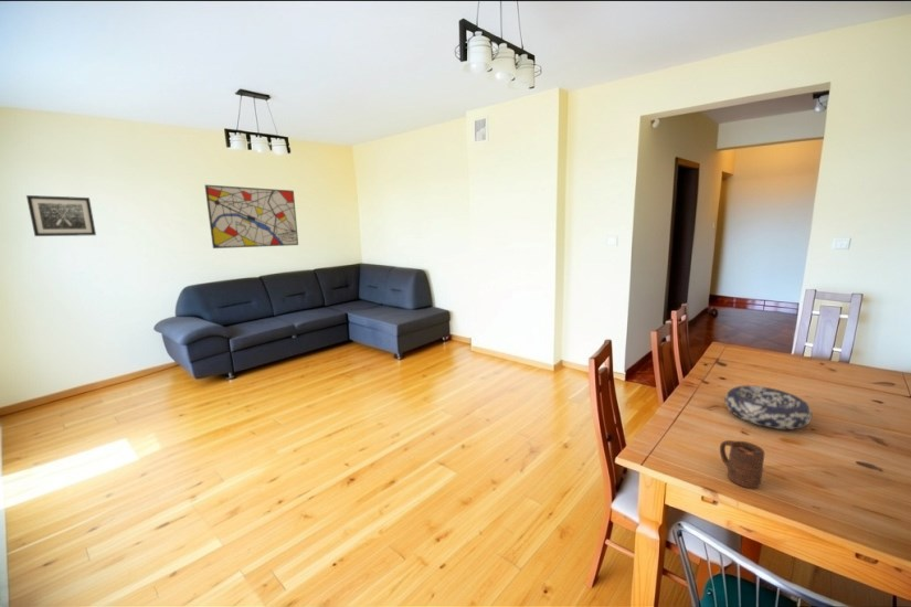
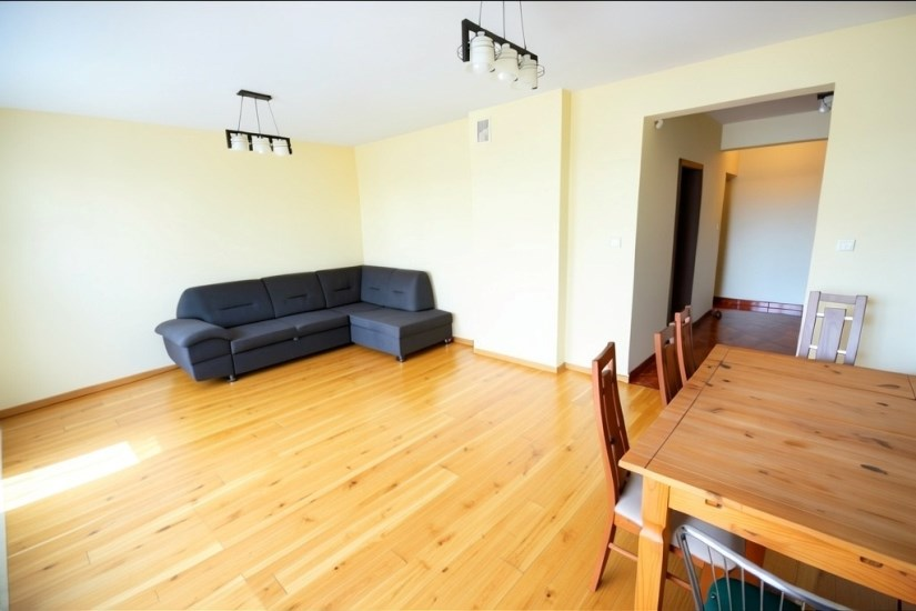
- cup [719,439,765,489]
- decorative bowl [724,384,813,430]
- wall art [25,194,97,237]
- wall art [204,183,299,249]
